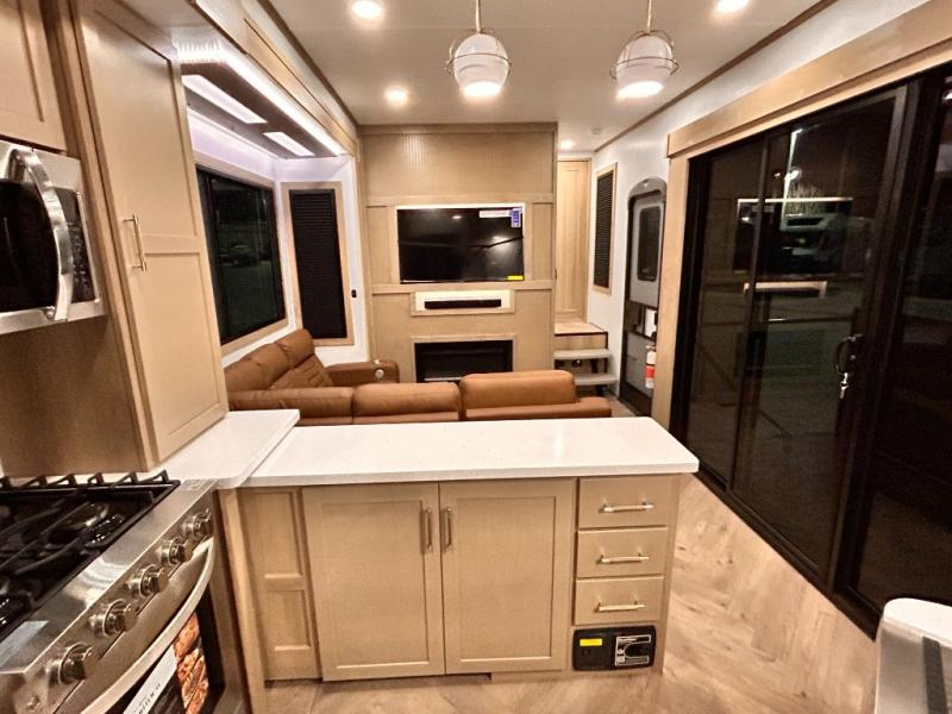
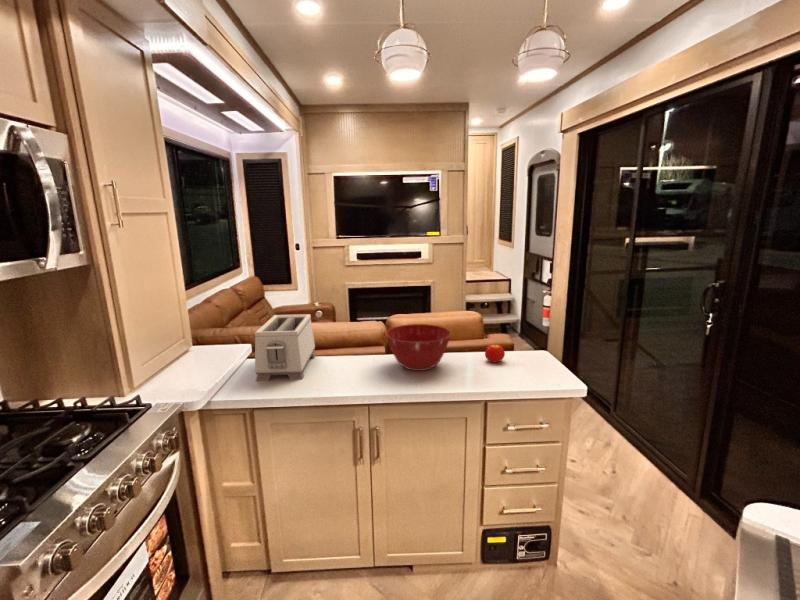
+ fruit [484,344,506,364]
+ mixing bowl [385,323,452,372]
+ toaster [254,313,317,382]
